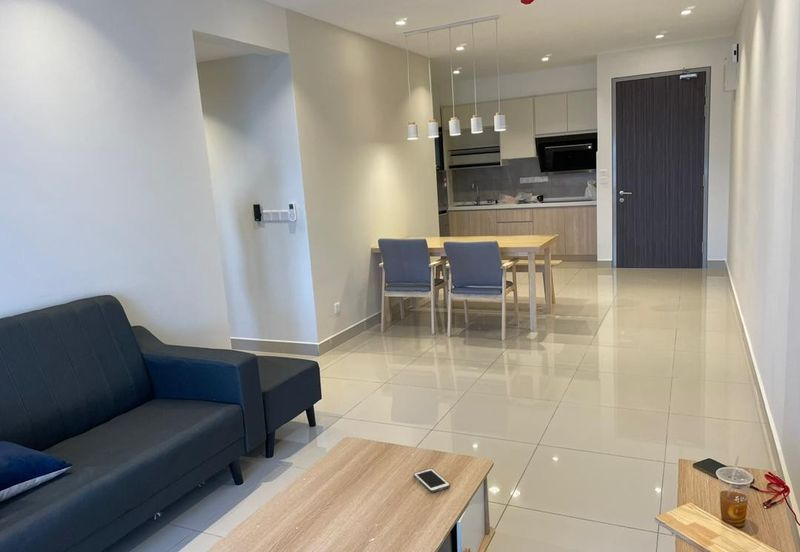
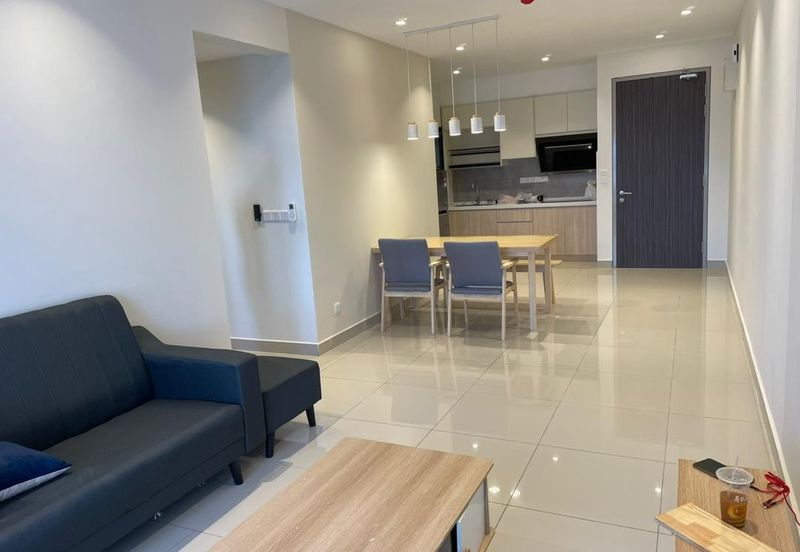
- cell phone [413,467,451,493]
